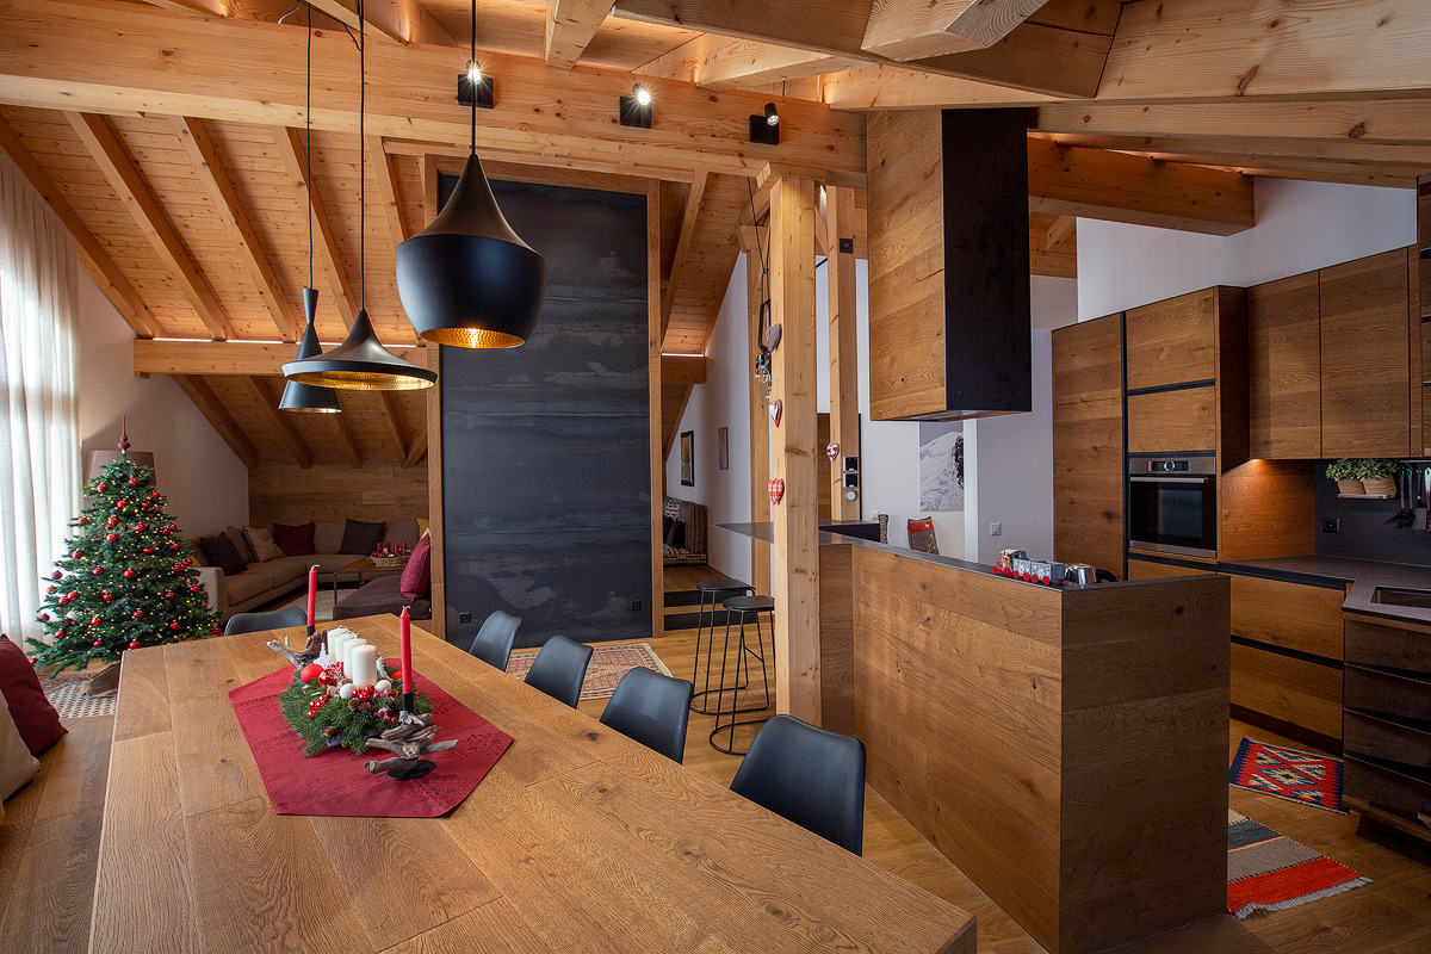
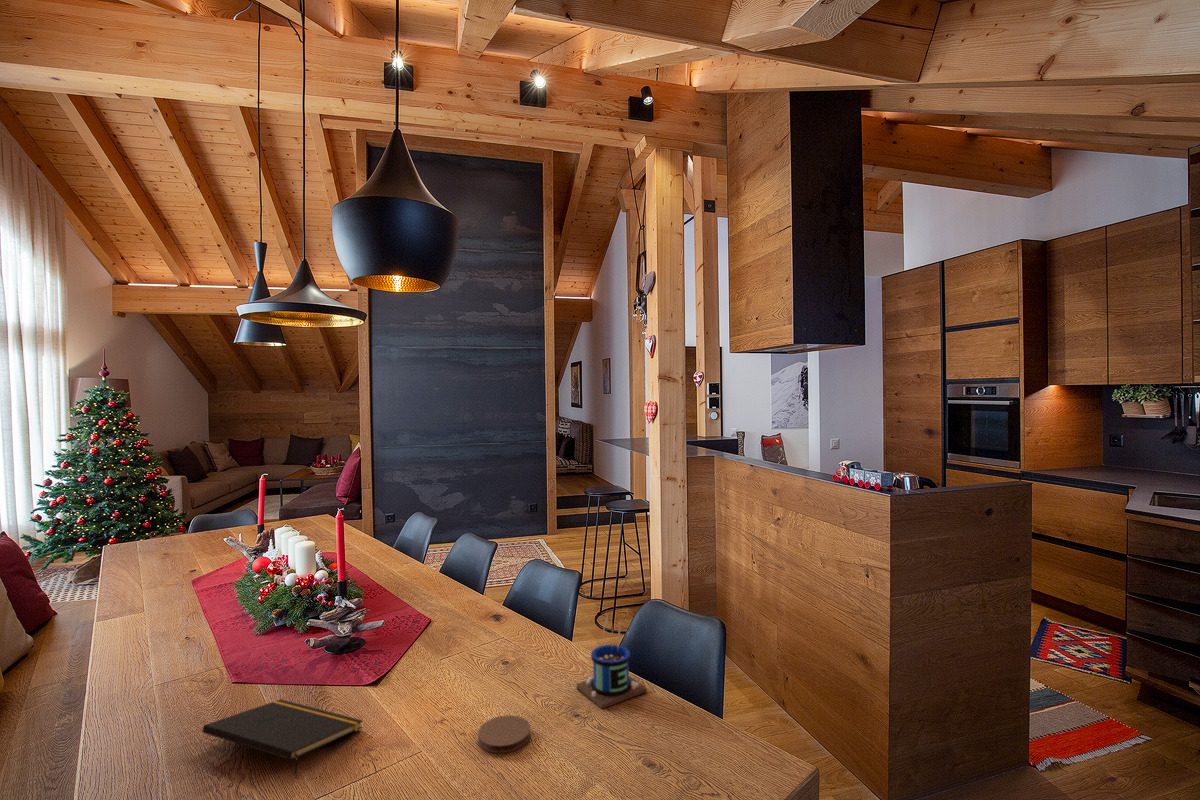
+ coaster [477,714,531,754]
+ notepad [202,698,364,780]
+ mug [576,610,648,709]
